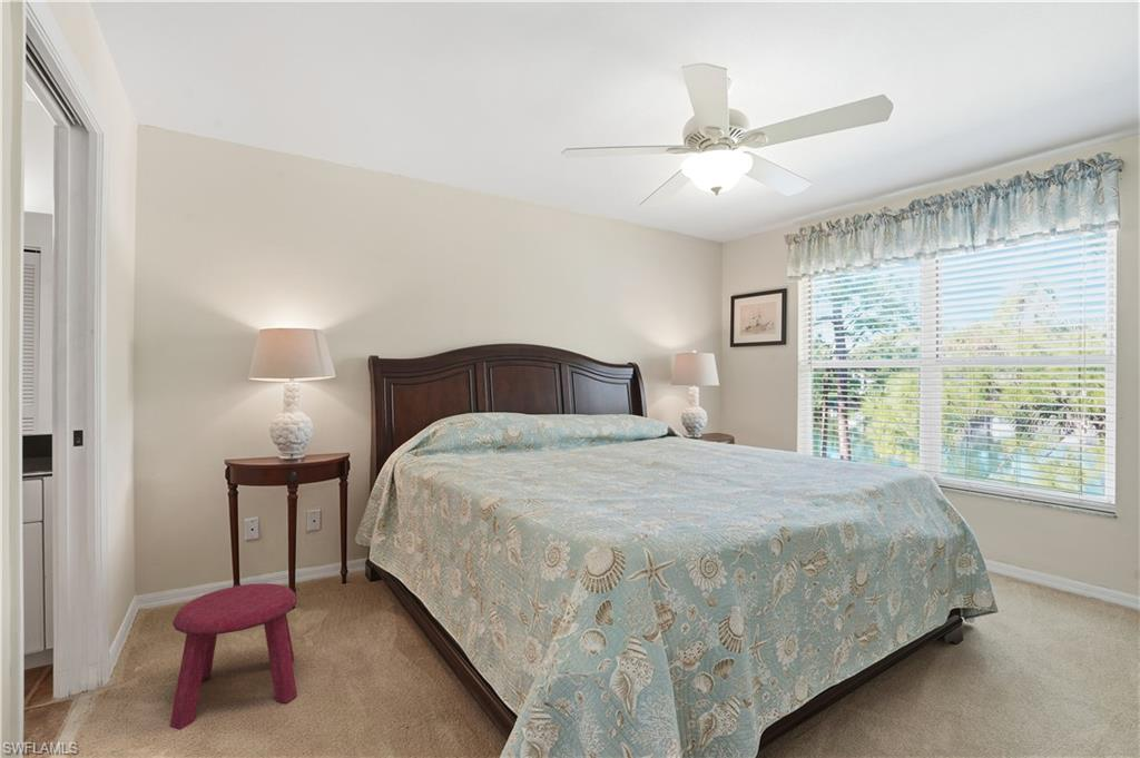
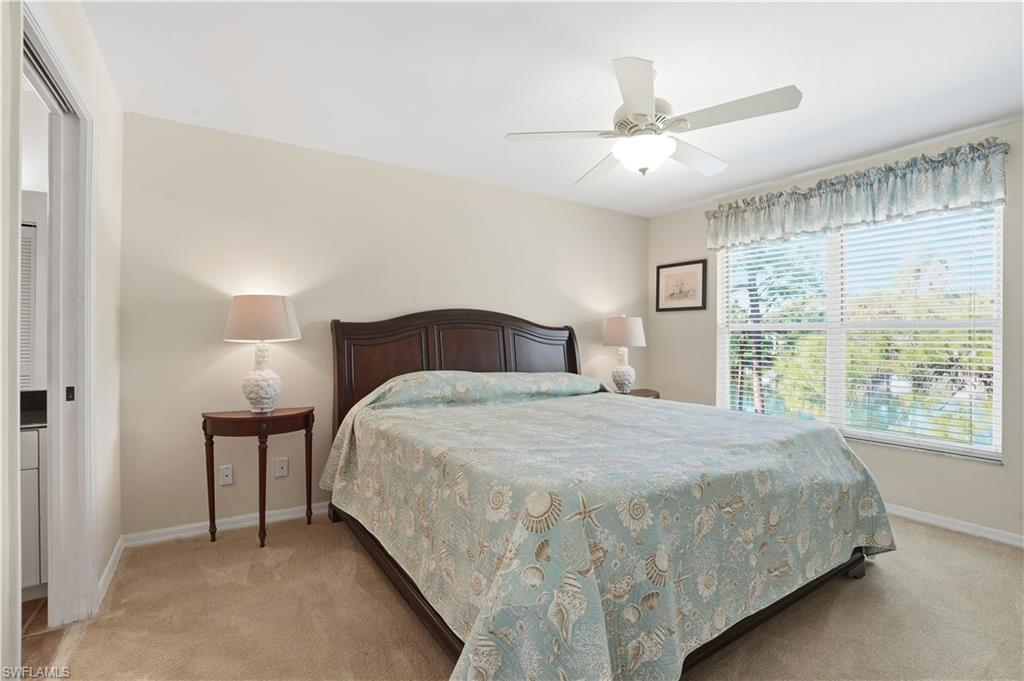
- stool [169,582,298,731]
